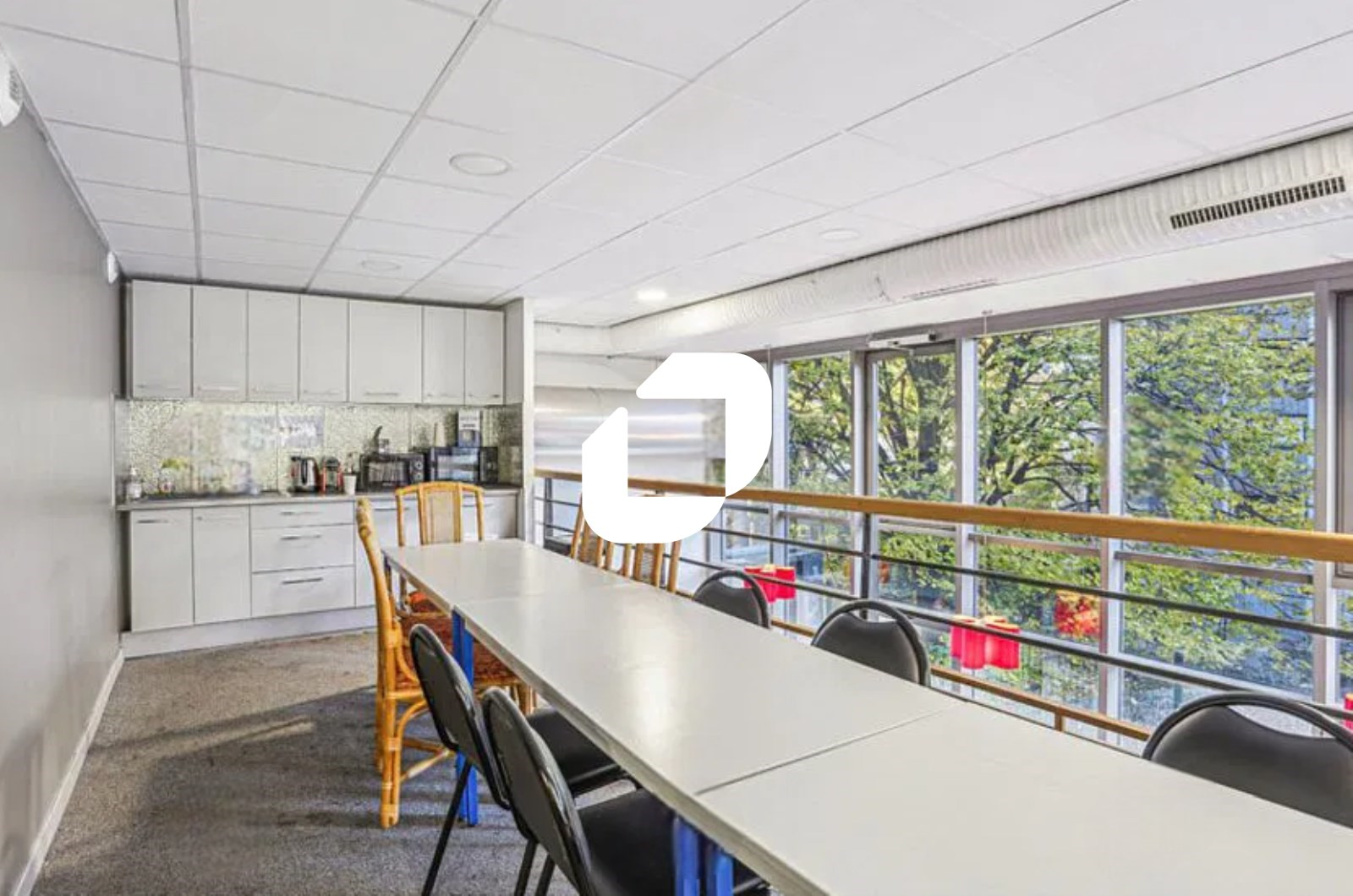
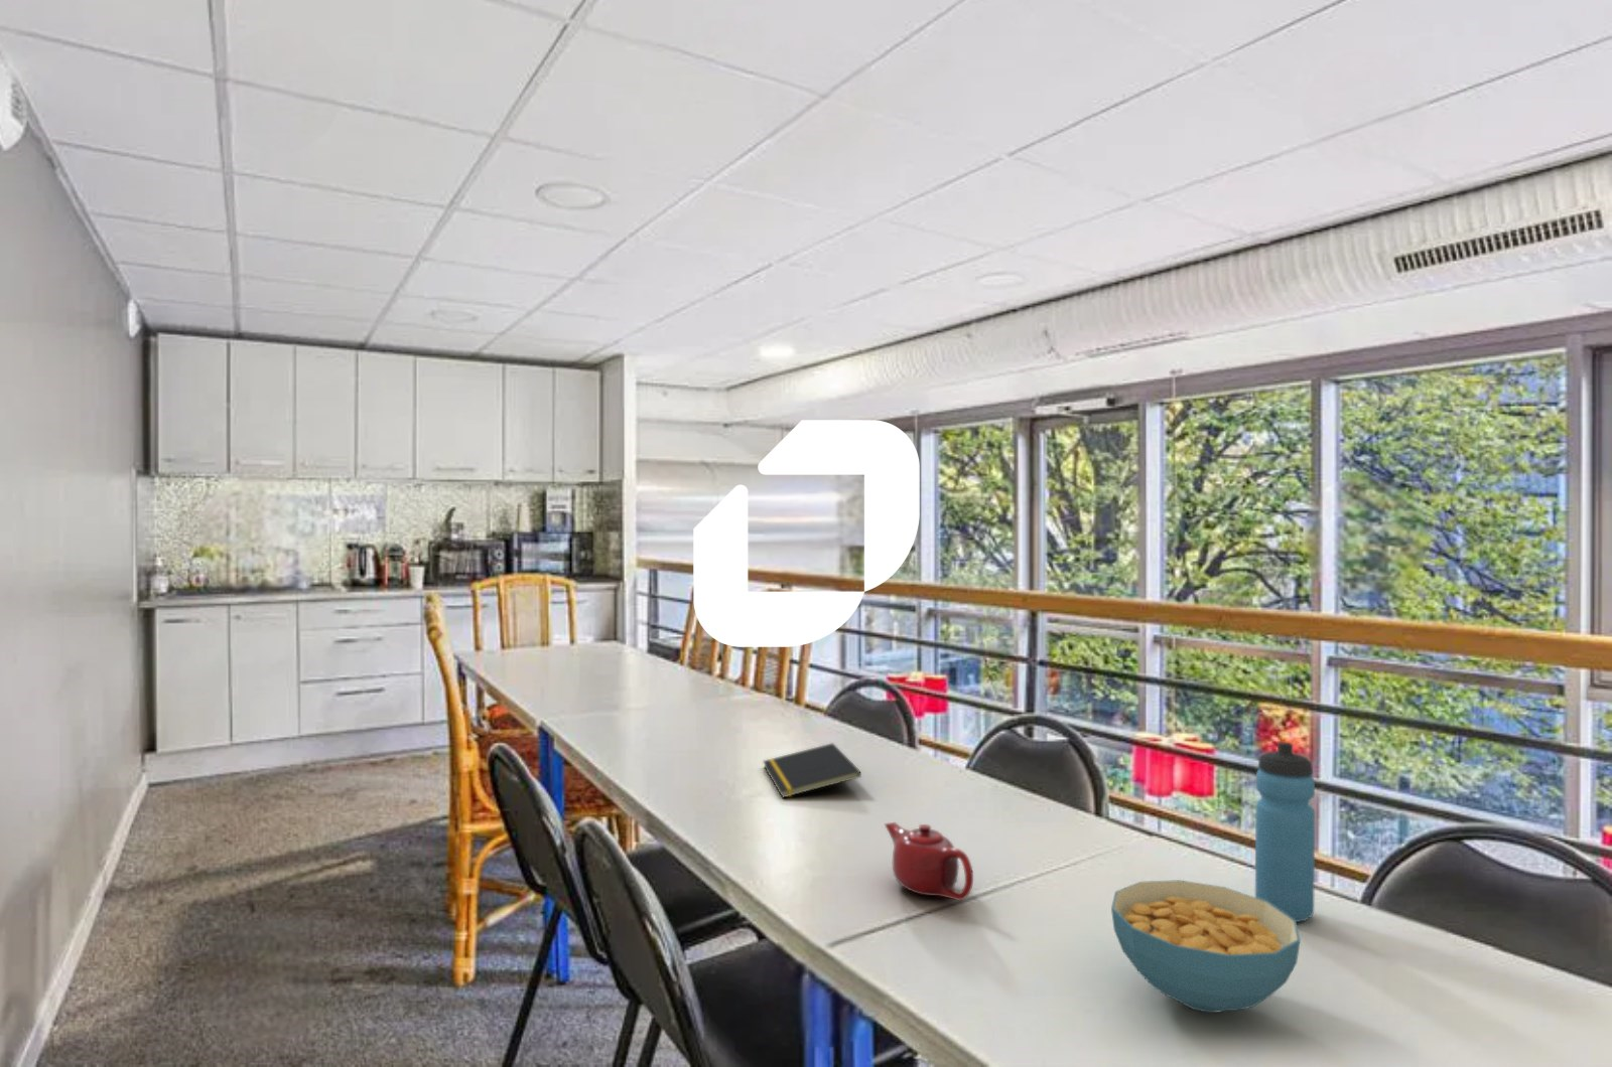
+ cereal bowl [1110,879,1302,1013]
+ teapot [884,822,975,901]
+ notepad [761,742,863,799]
+ water bottle [1255,741,1315,923]
